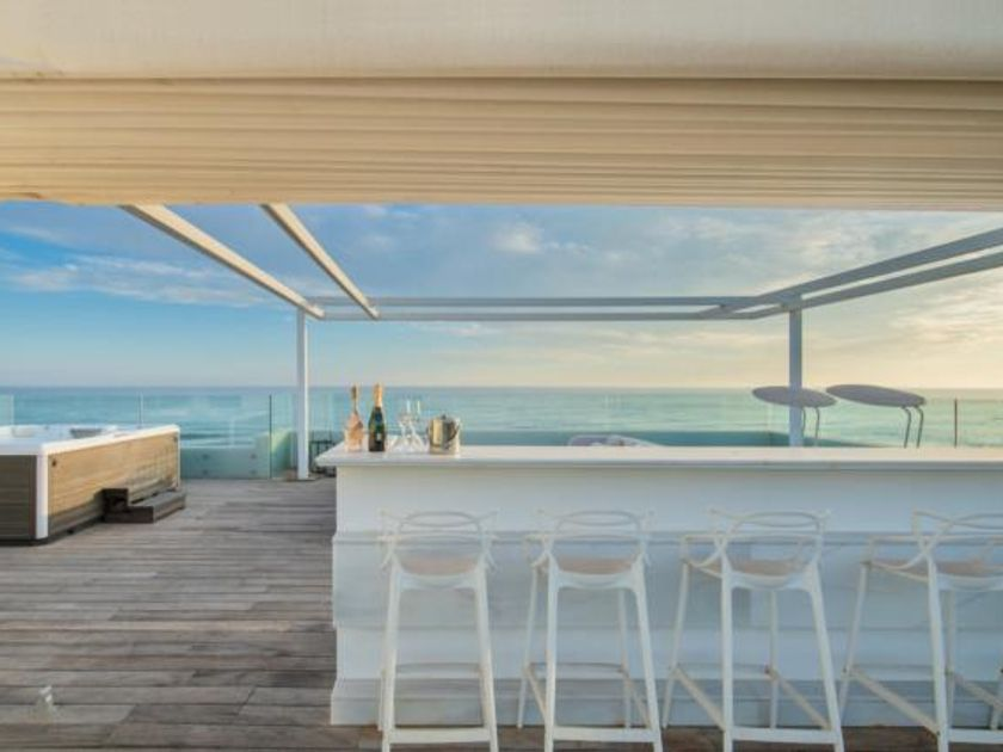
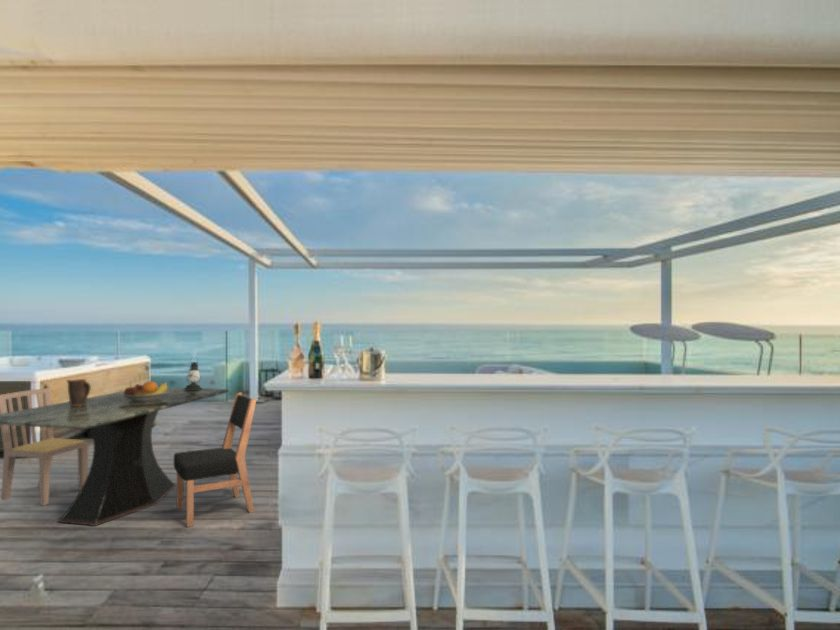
+ lantern [183,355,203,389]
+ dining chair [172,391,257,528]
+ dining chair [0,387,90,507]
+ dining table [0,386,230,527]
+ pitcher [65,378,92,406]
+ fruit bowl [120,380,169,401]
